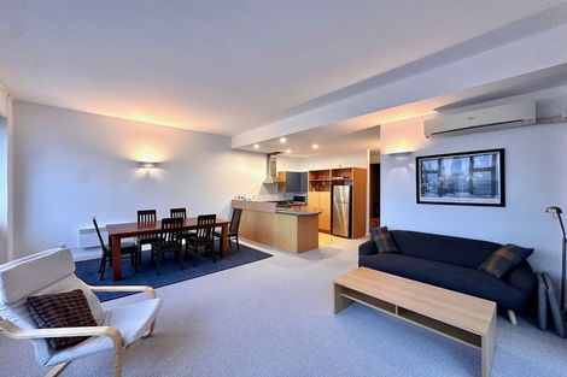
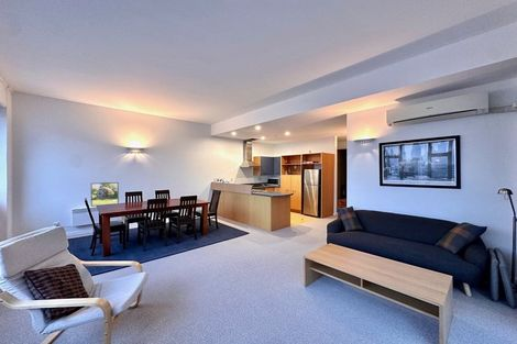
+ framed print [90,181,120,208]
